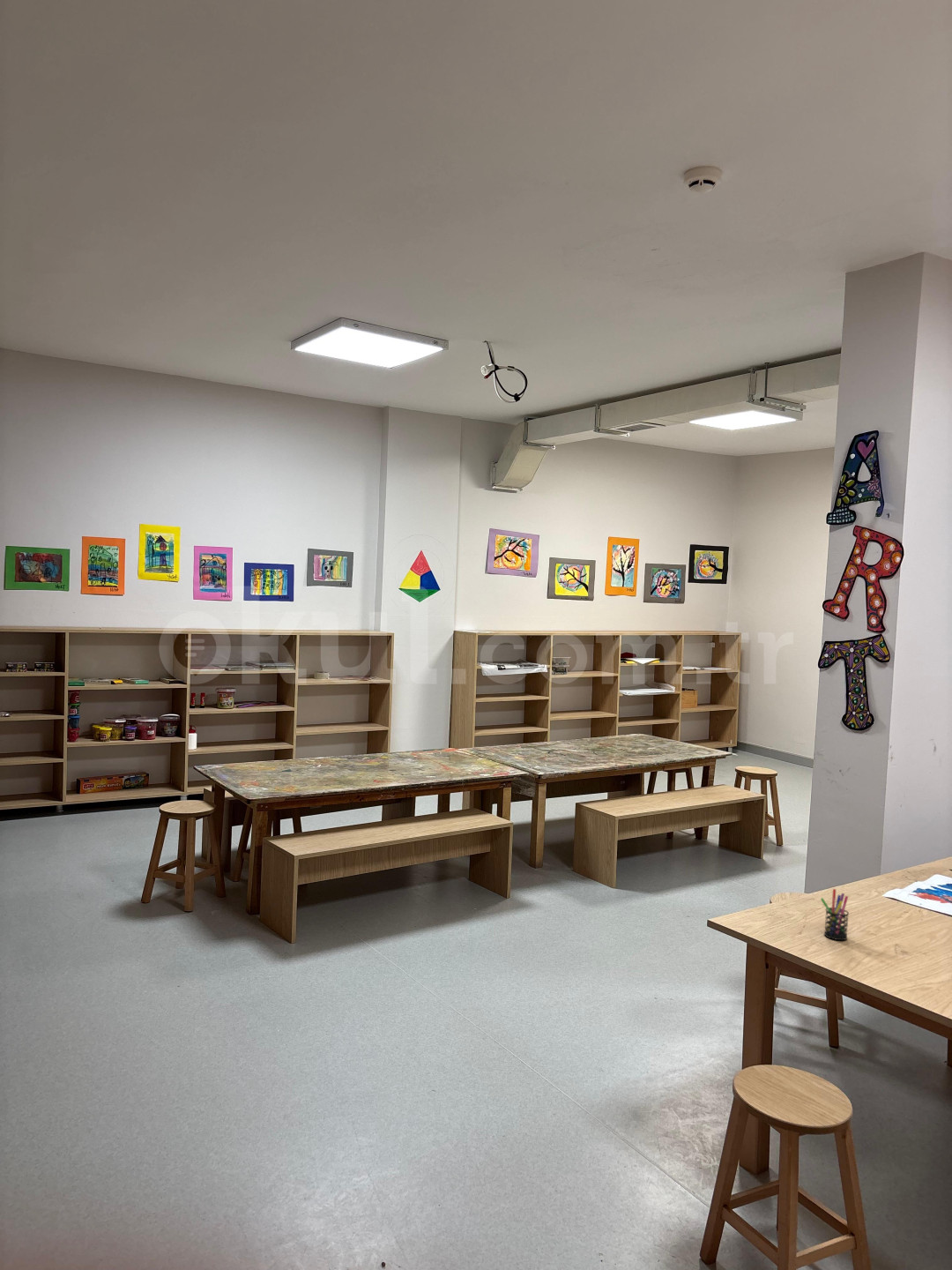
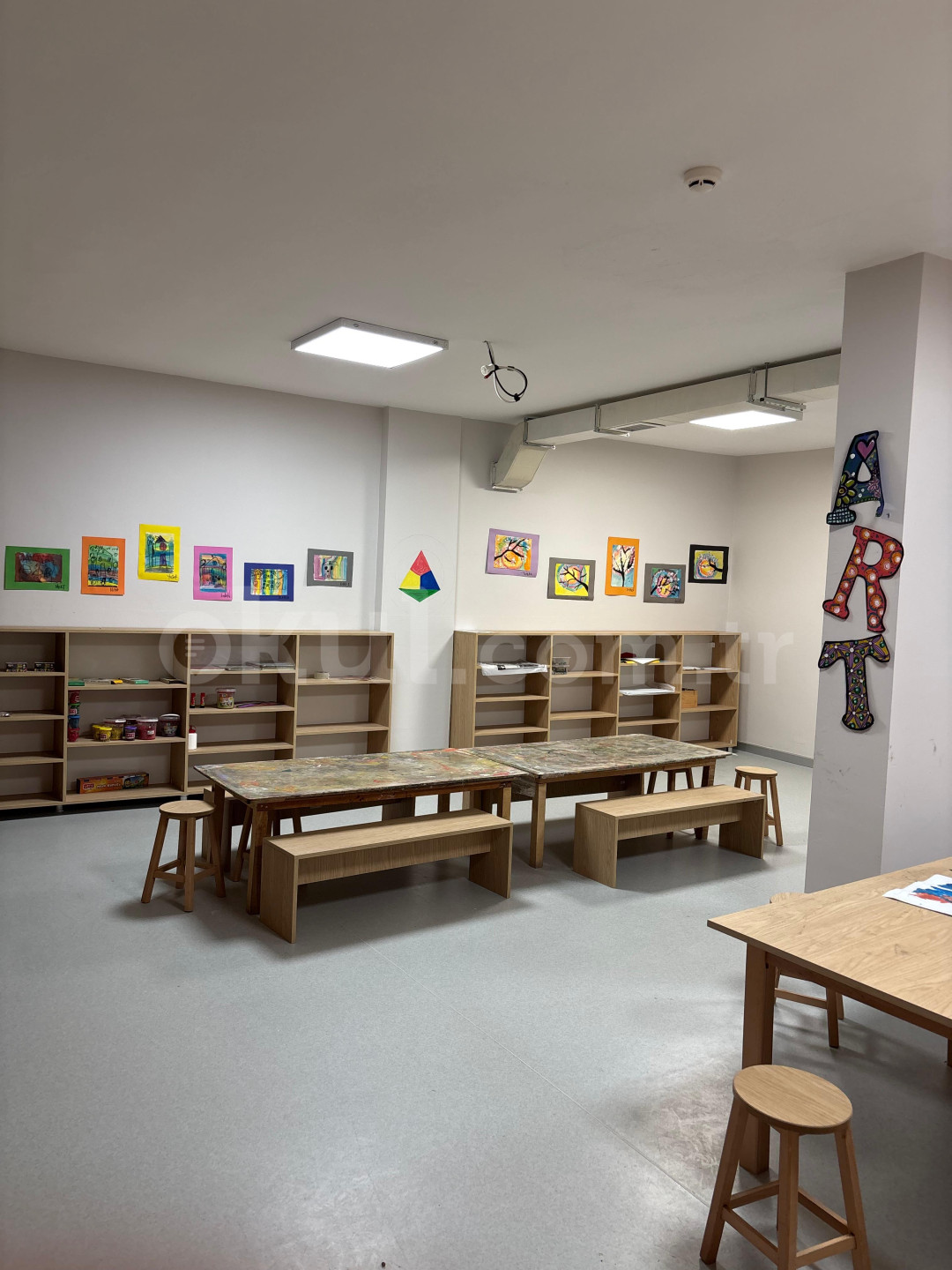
- pen holder [820,888,850,941]
